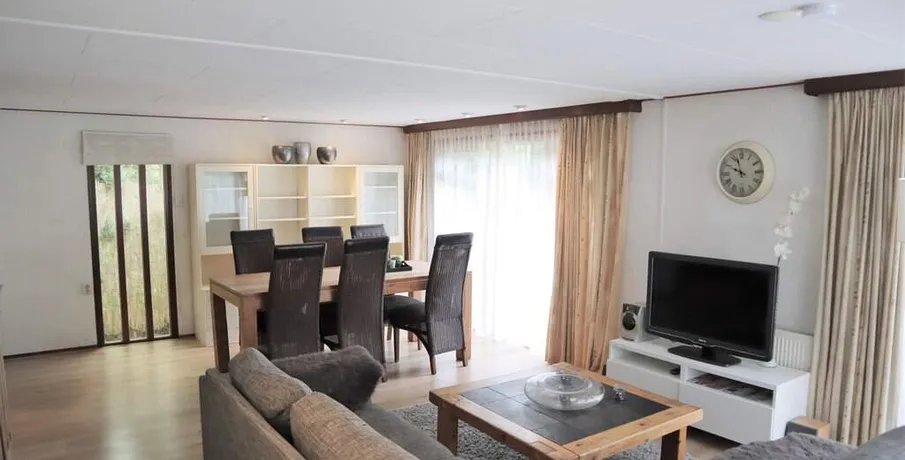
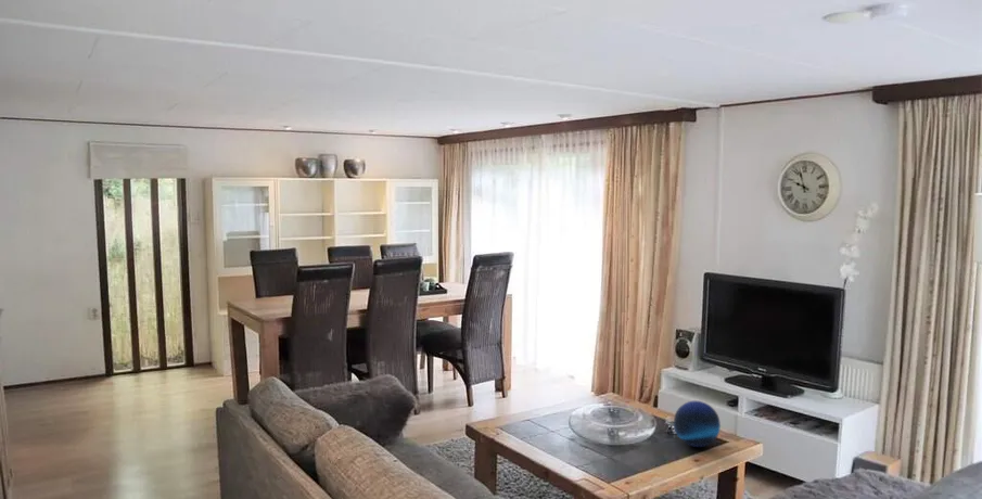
+ decorative orb [673,399,722,448]
